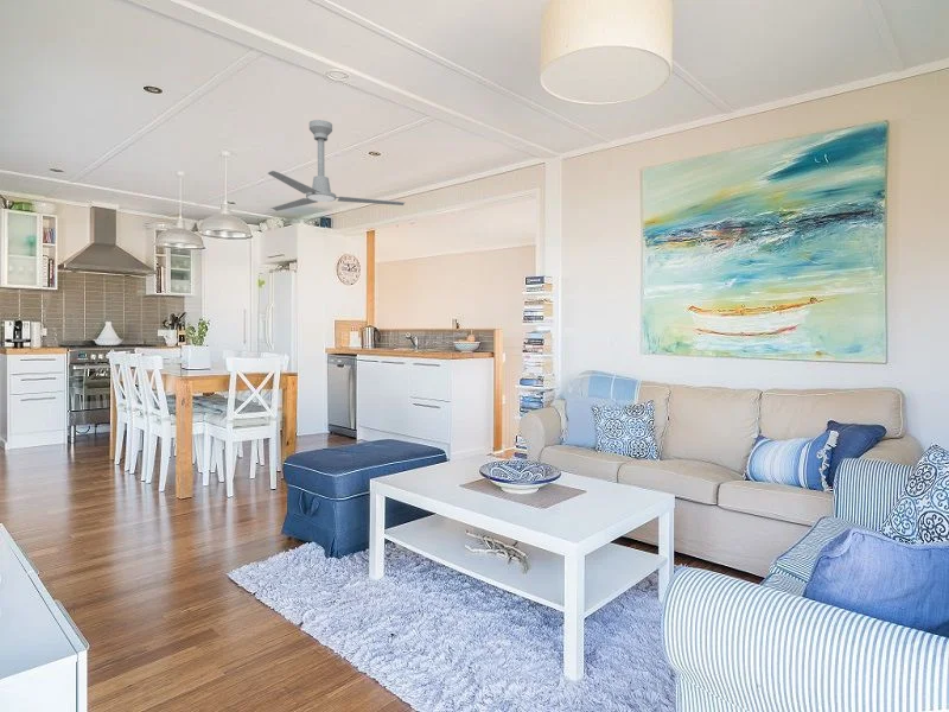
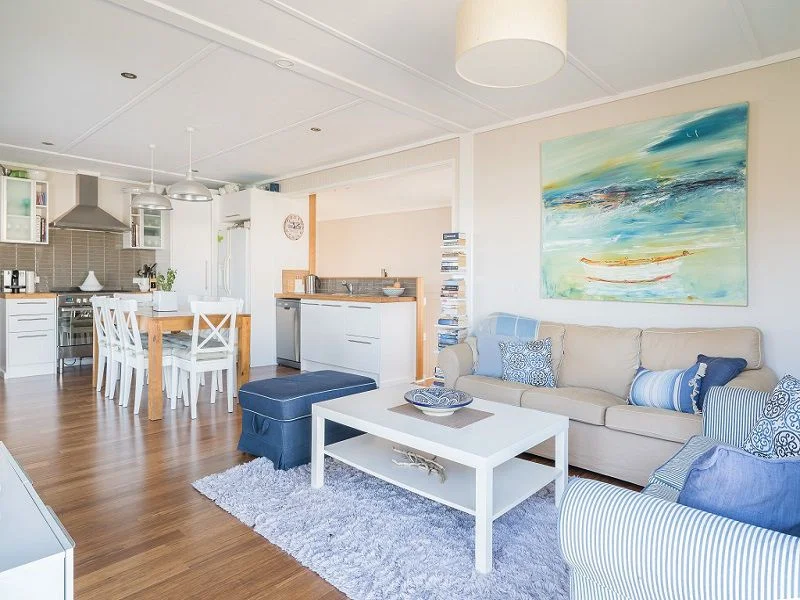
- ceiling fan [267,119,407,212]
